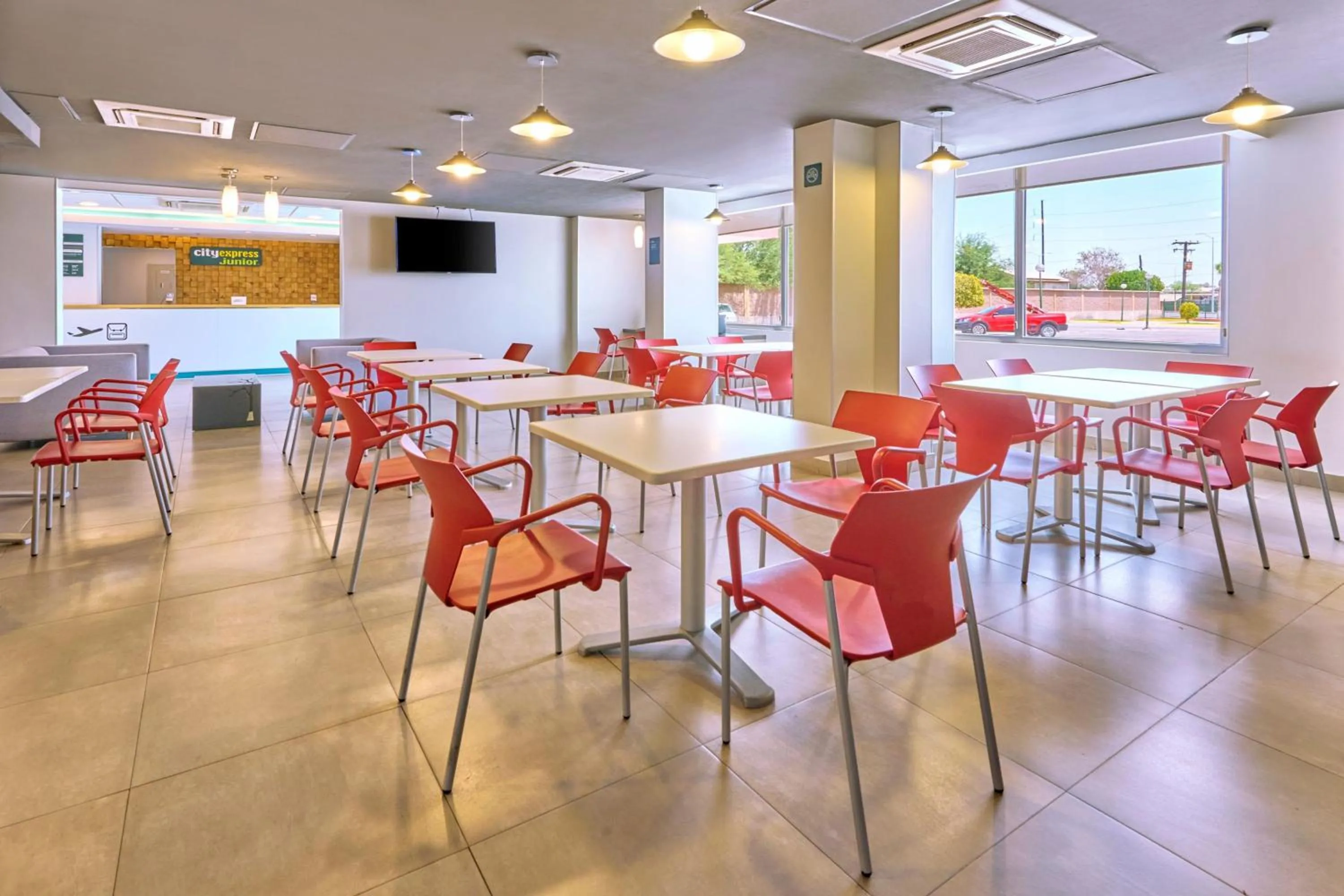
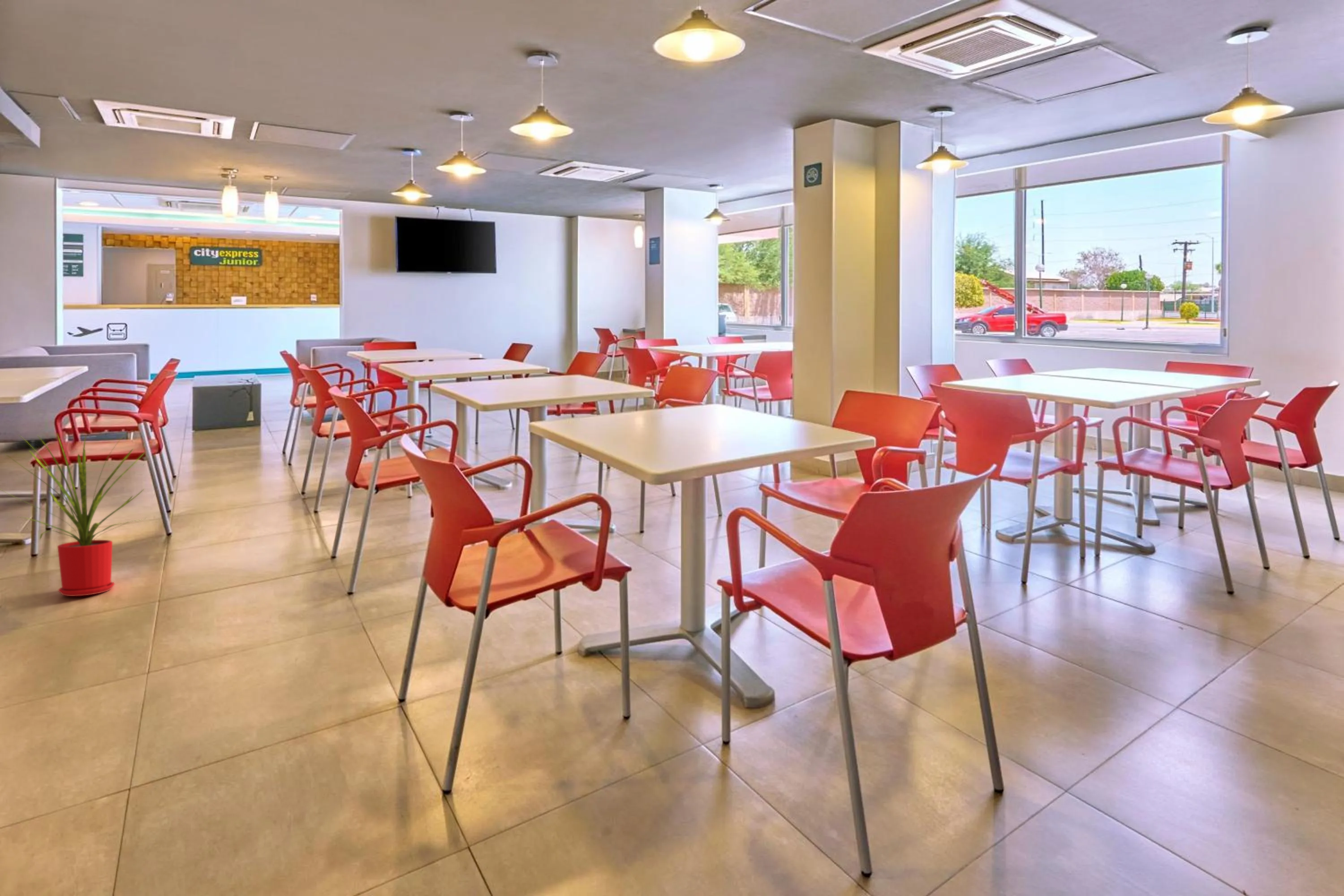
+ house plant [0,433,147,597]
